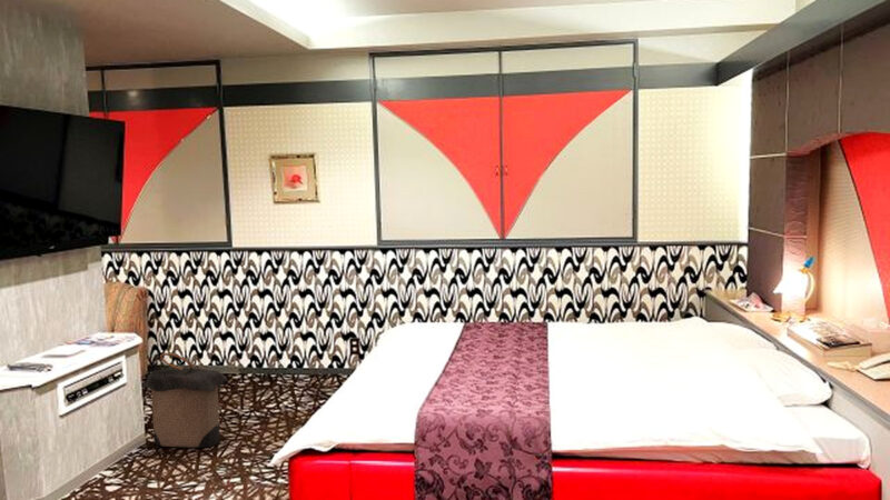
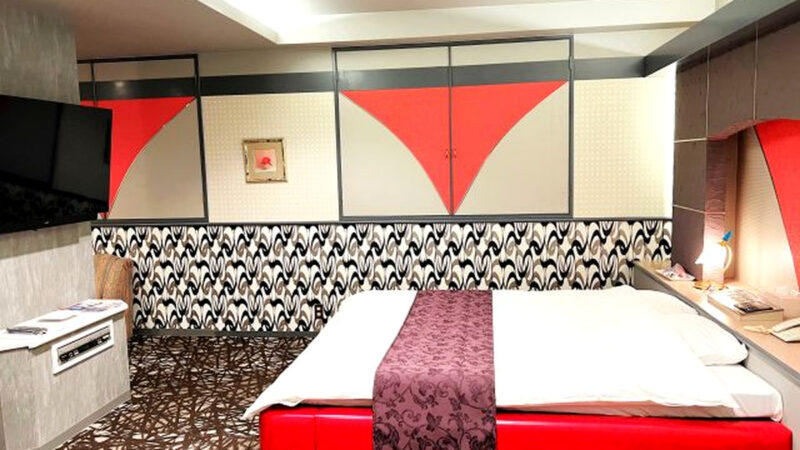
- laundry hamper [140,352,230,449]
